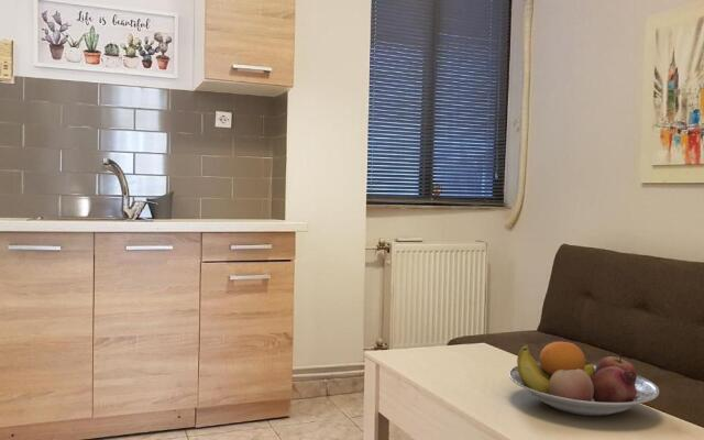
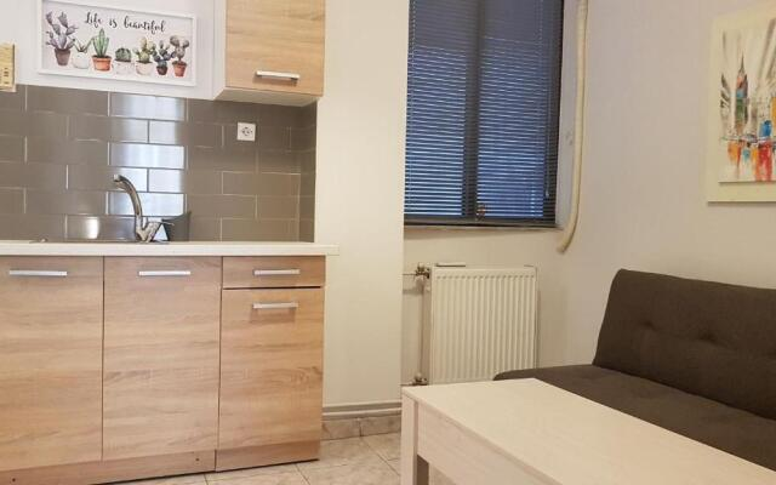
- fruit bowl [508,341,660,417]
